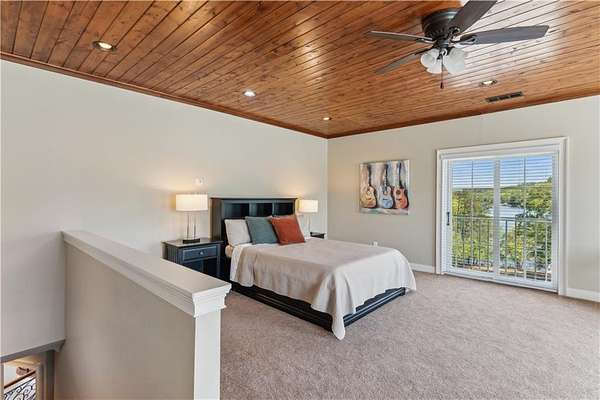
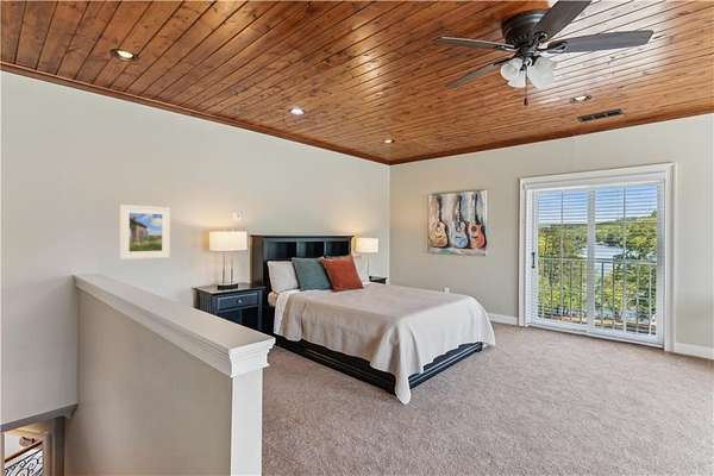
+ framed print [119,203,171,261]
